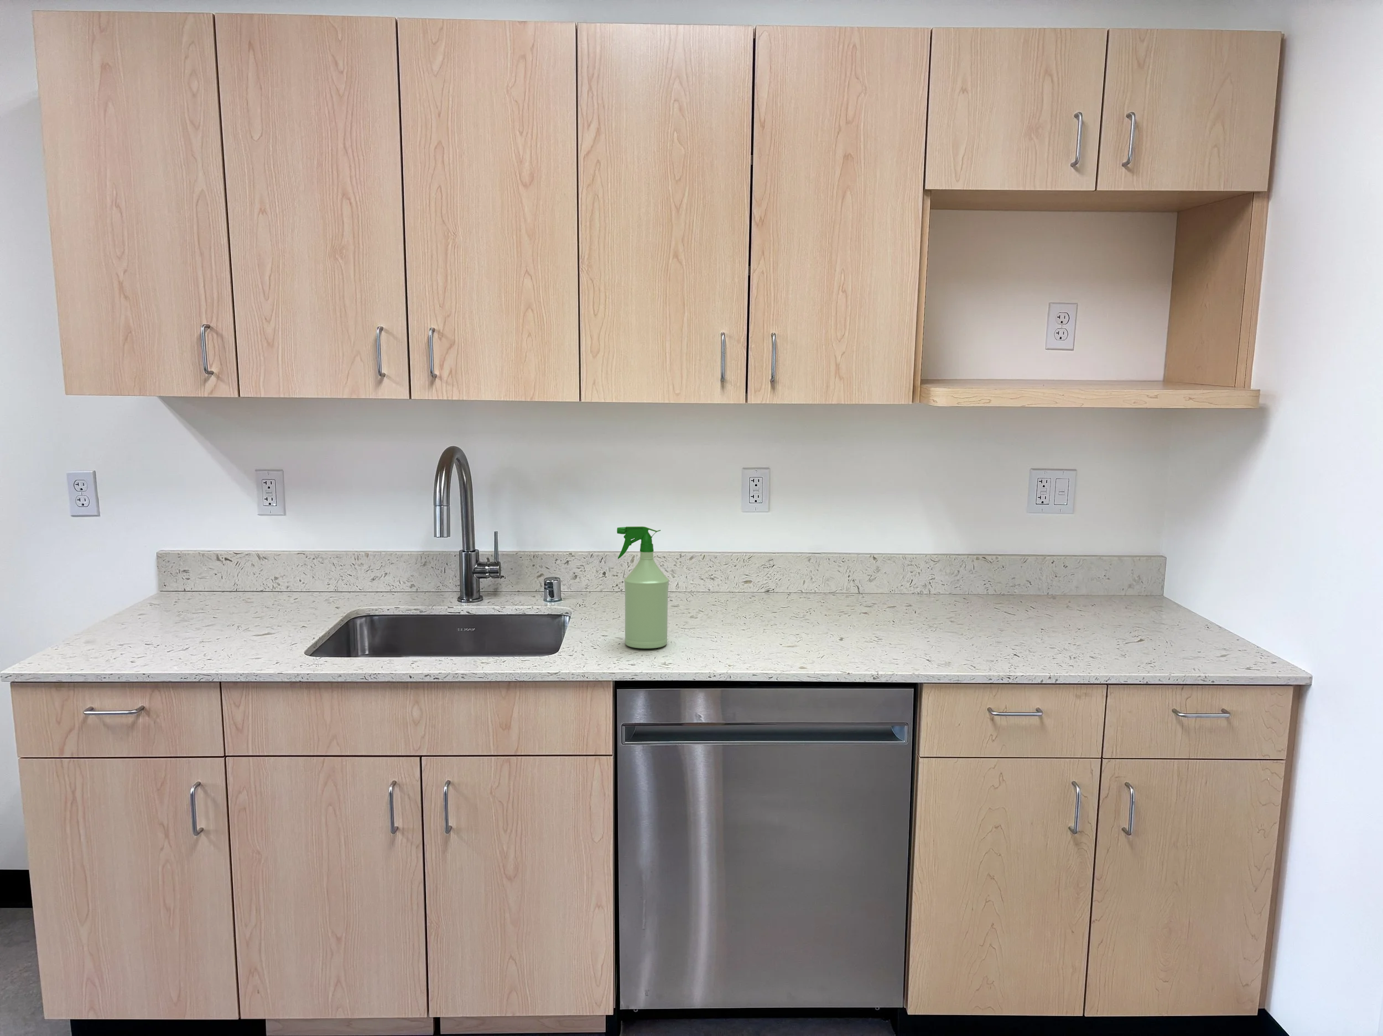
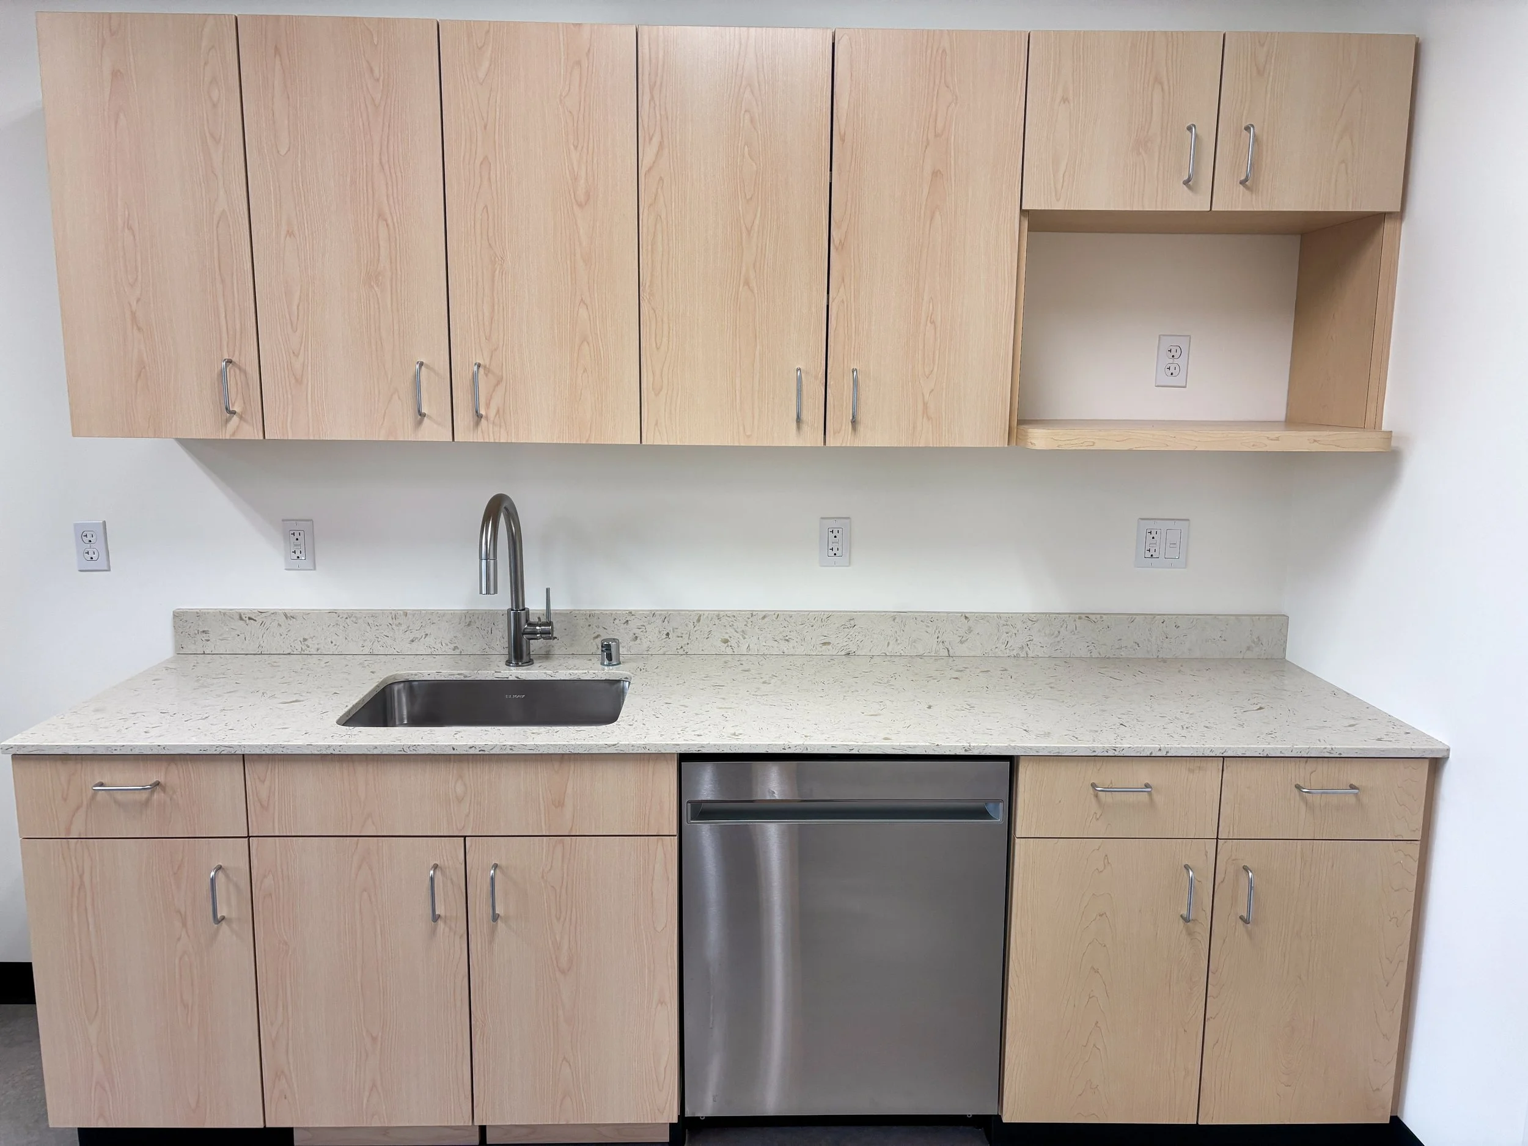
- spray bottle [616,526,670,650]
